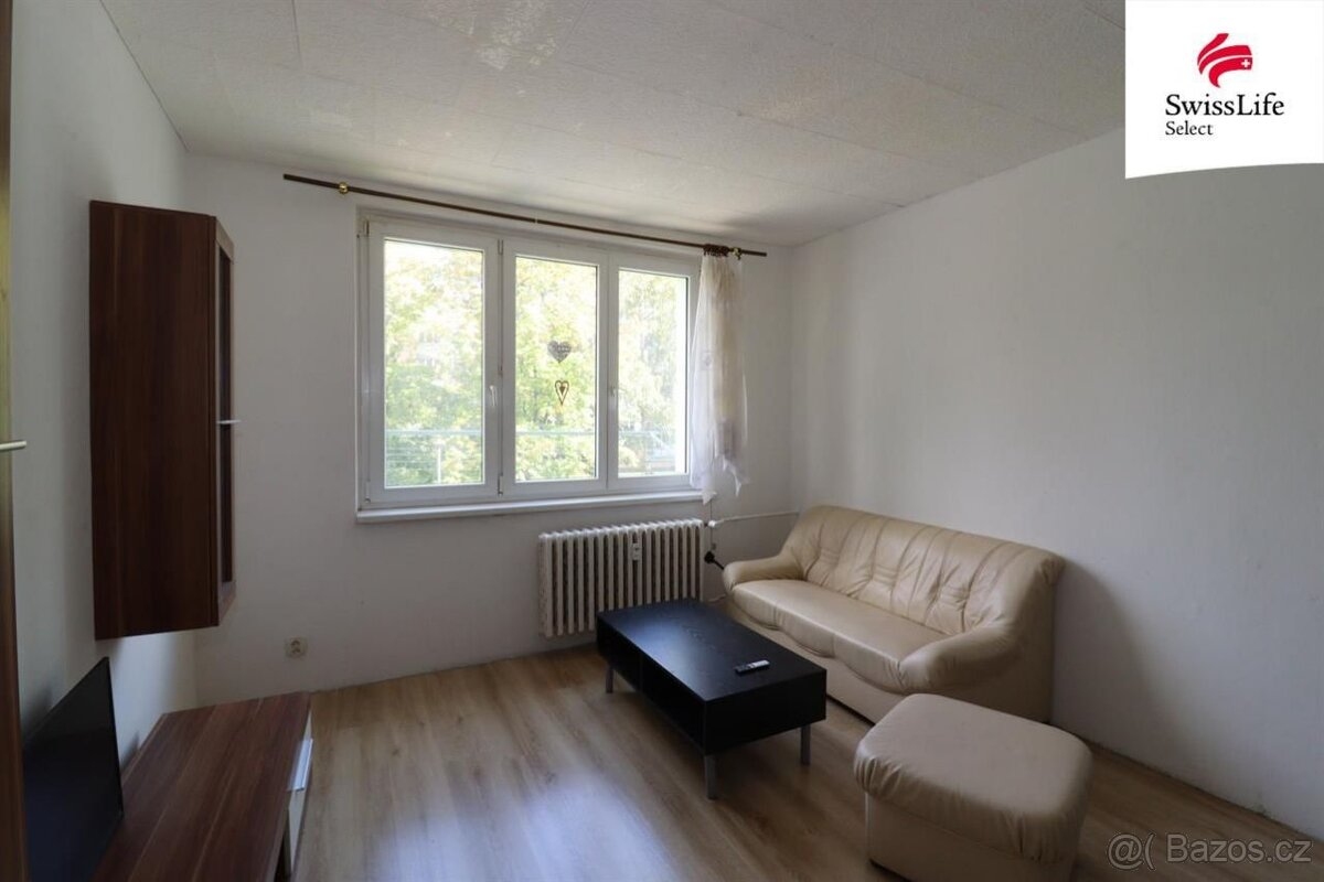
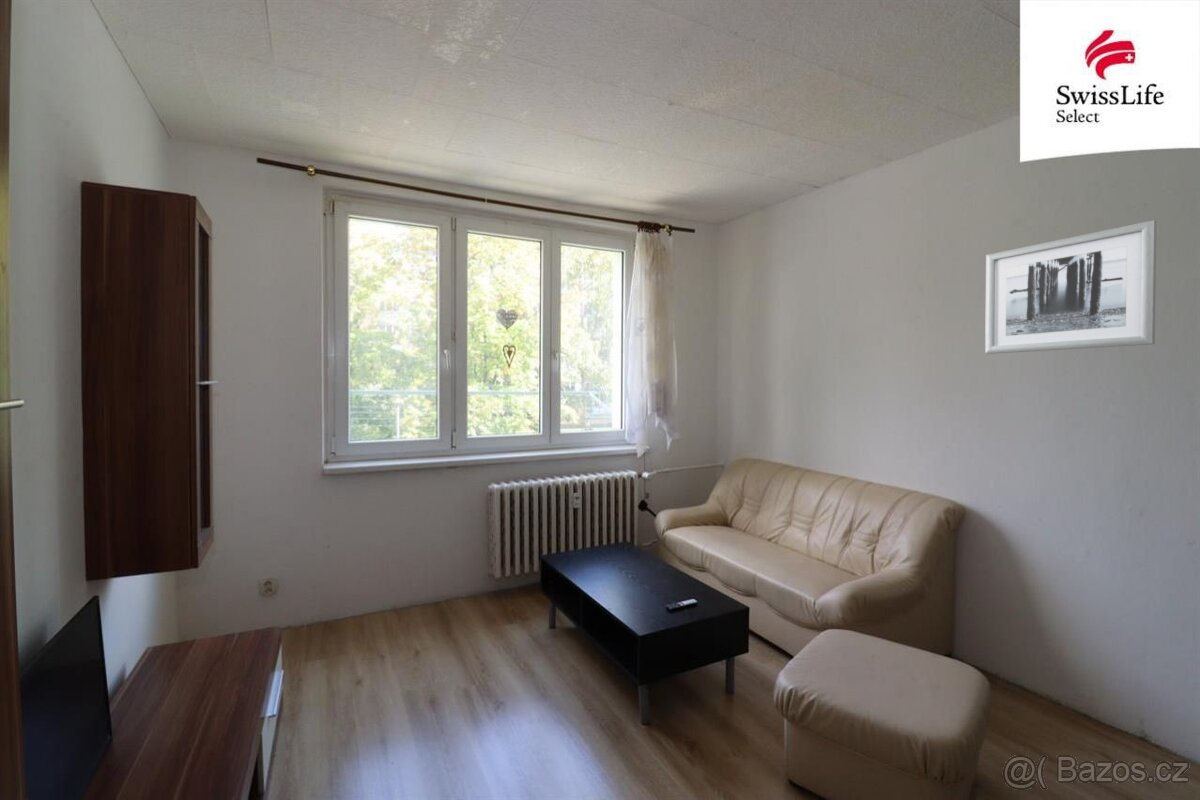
+ wall art [984,219,1157,355]
